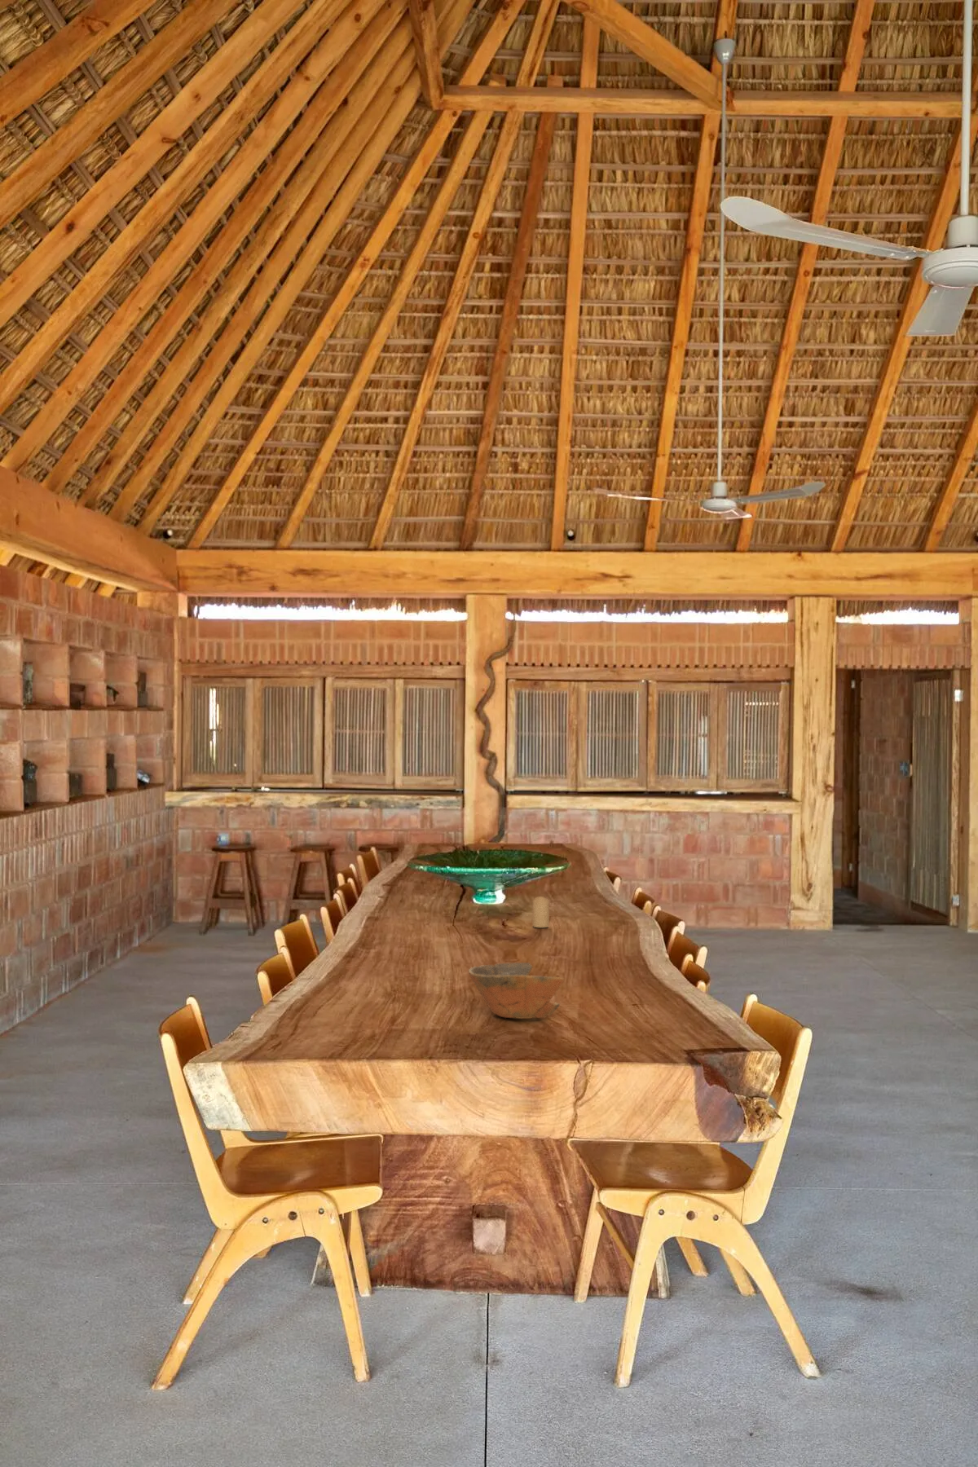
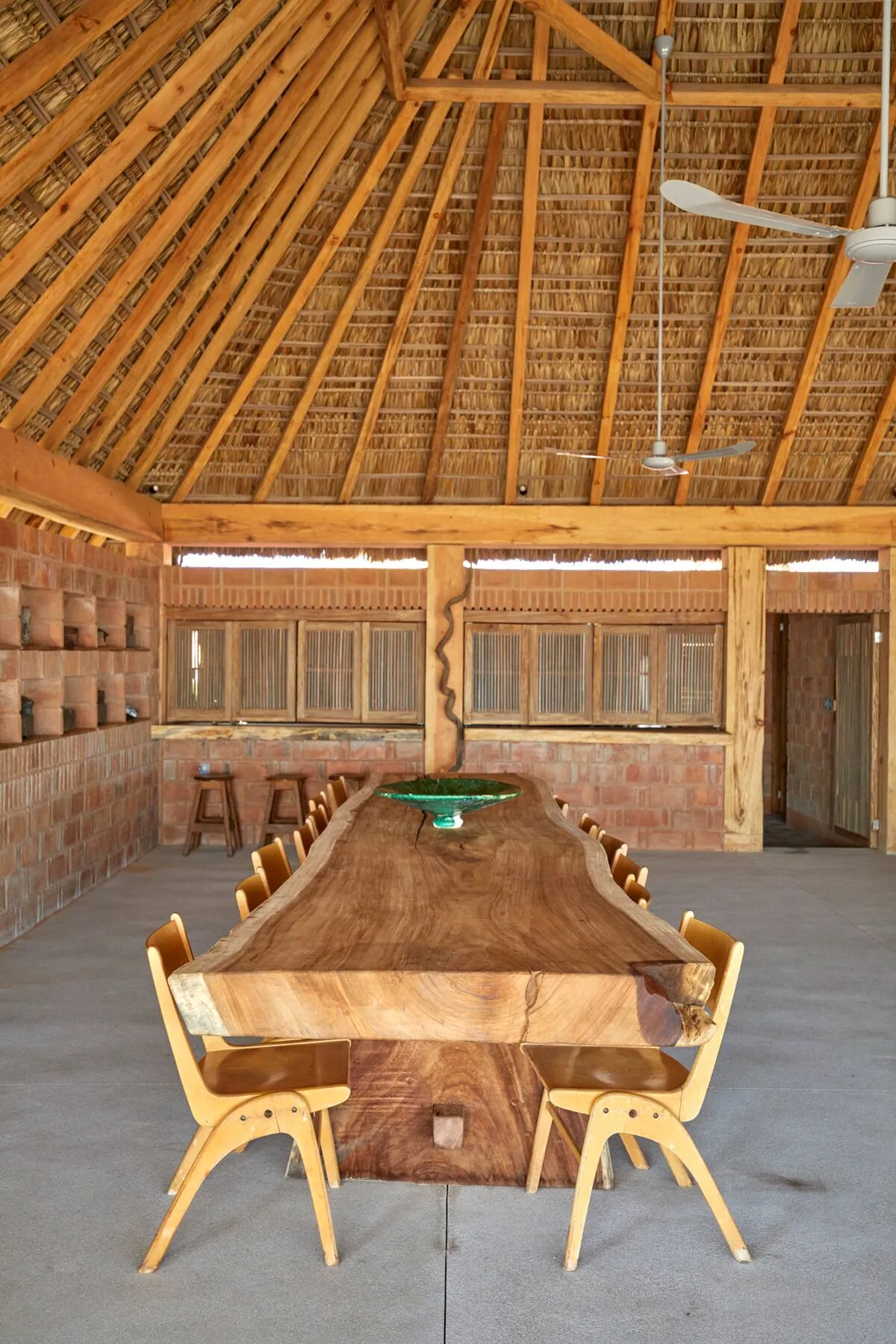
- candle [532,896,550,928]
- bowl [468,962,564,1019]
